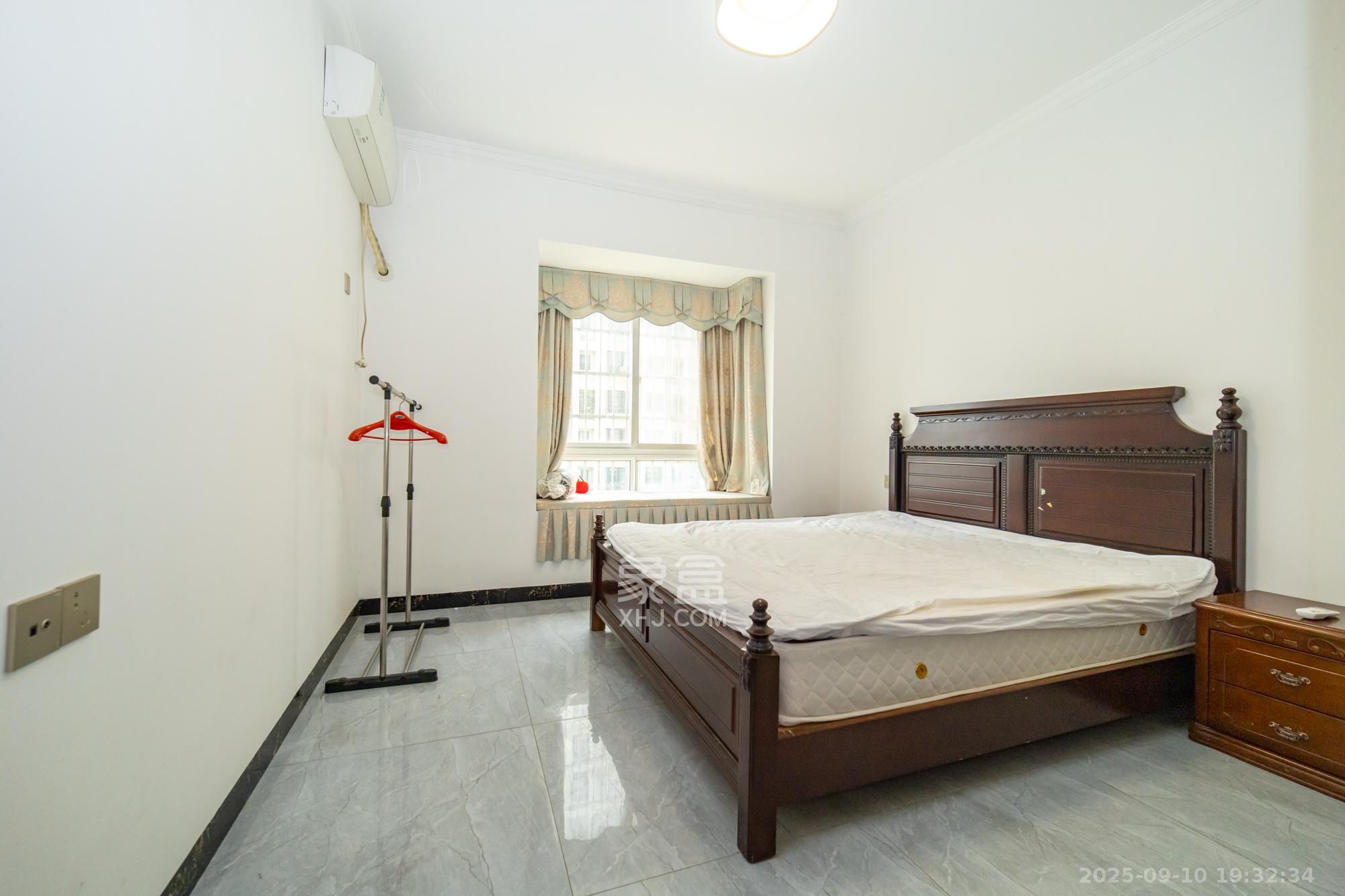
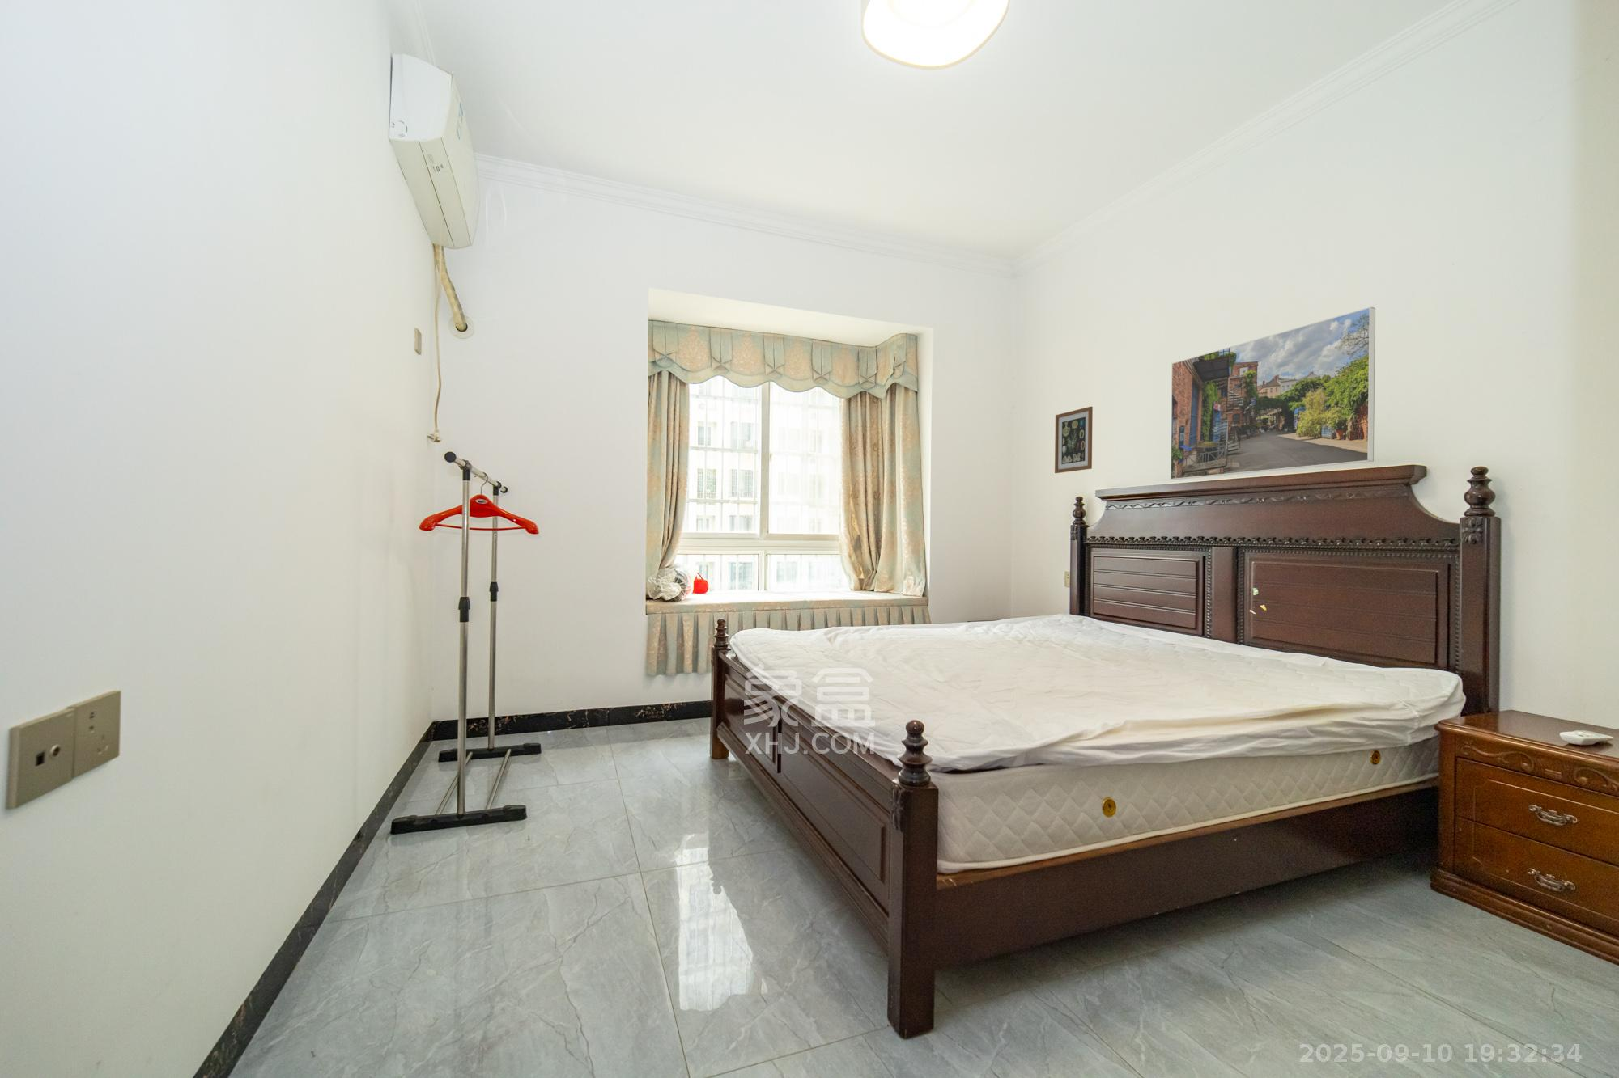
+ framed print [1170,307,1376,480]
+ wall art [1054,405,1094,474]
